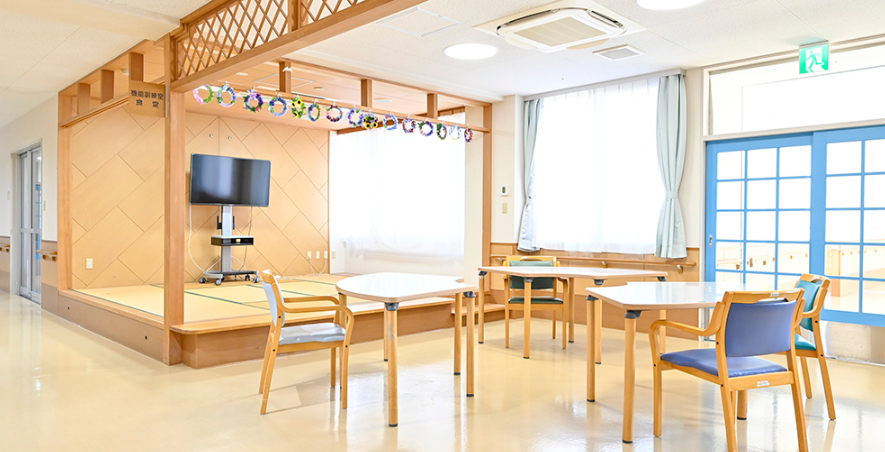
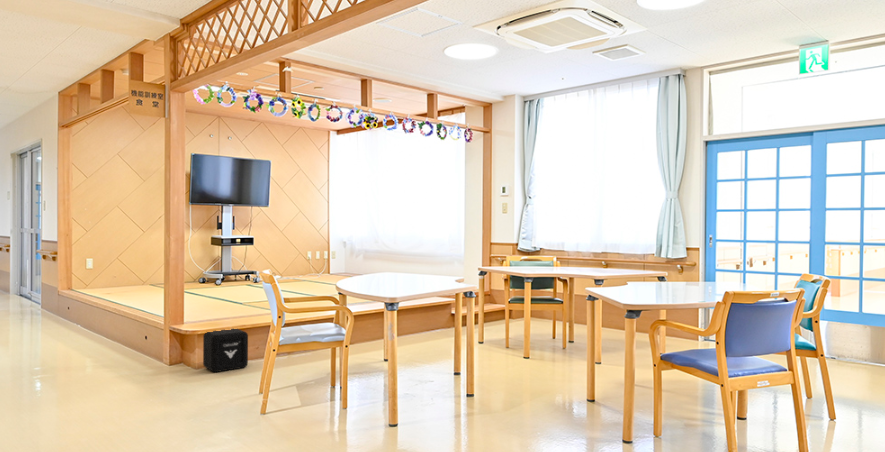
+ air purifier [202,328,249,373]
